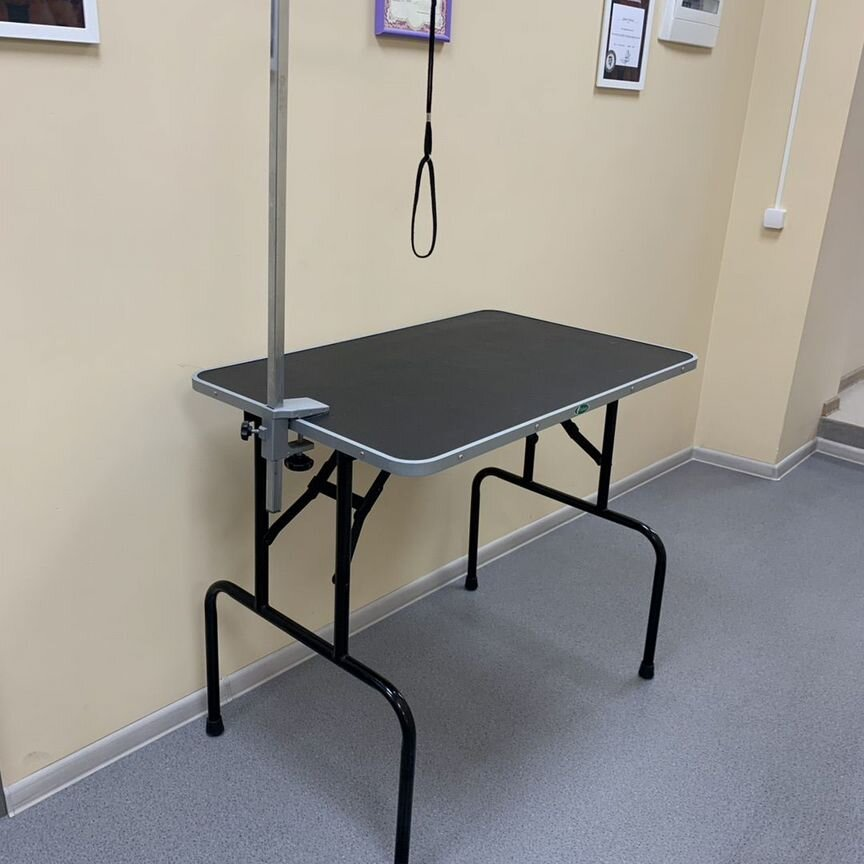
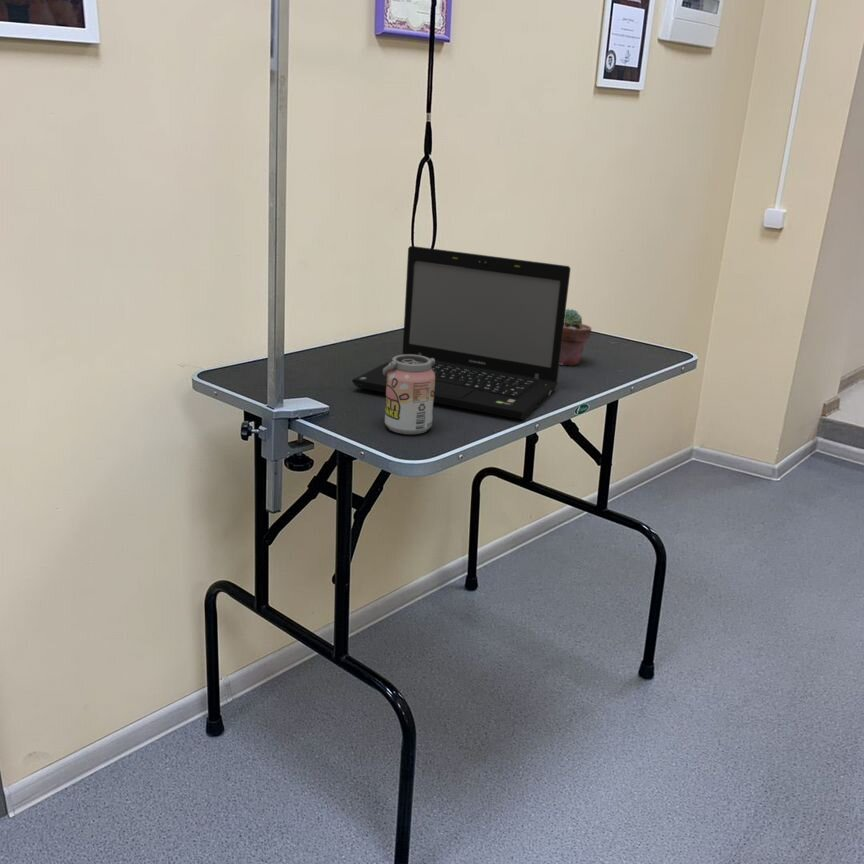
+ potted succulent [559,308,593,366]
+ beverage can [383,354,435,435]
+ laptop [351,245,572,421]
